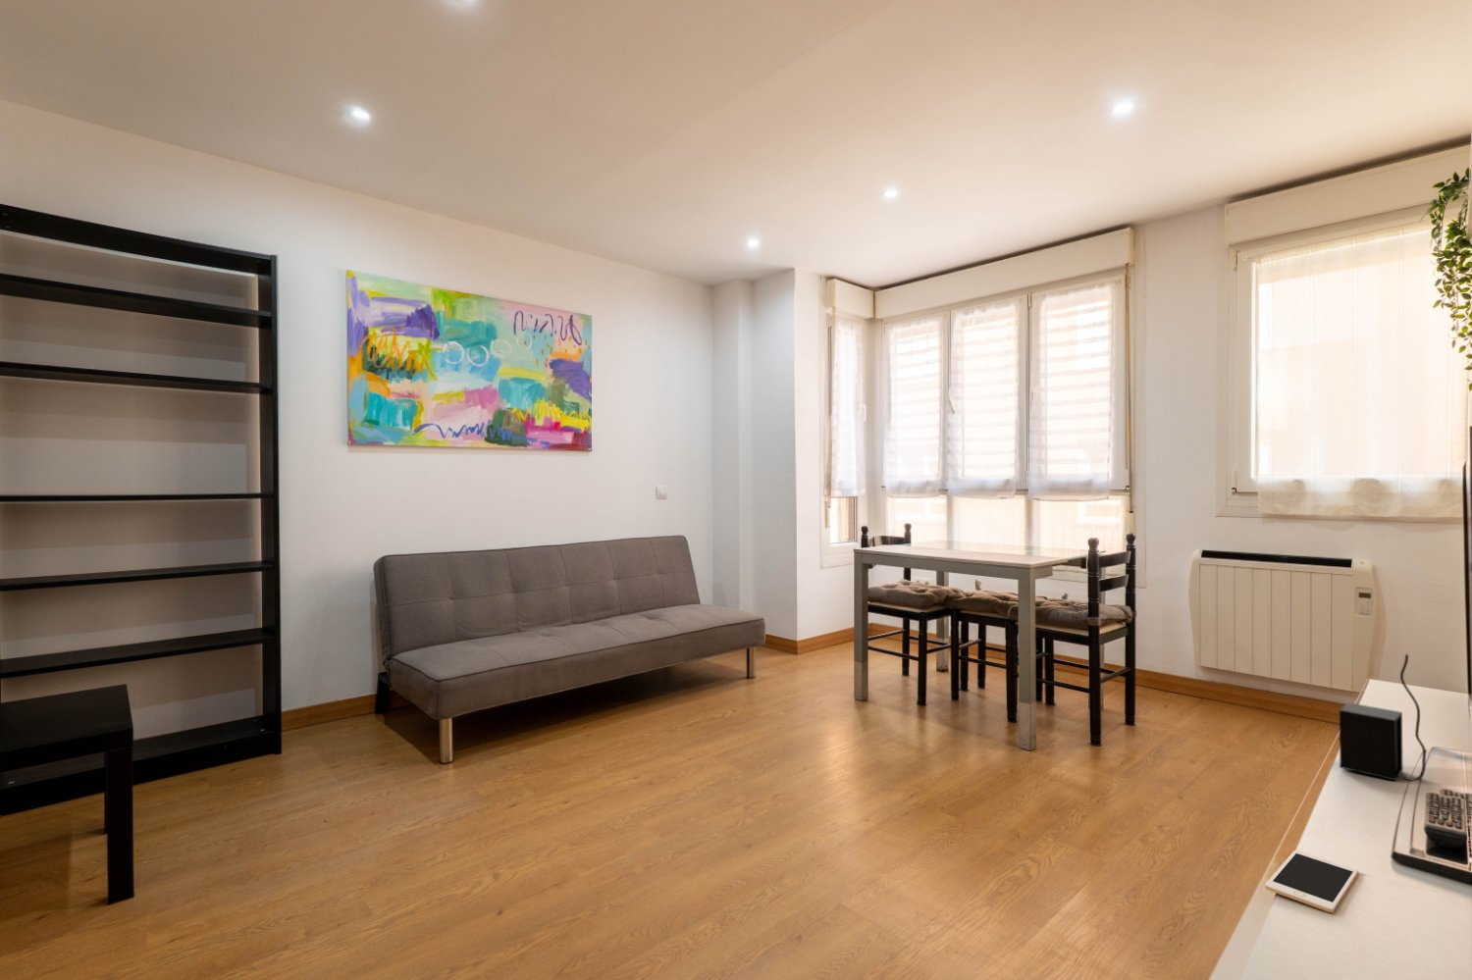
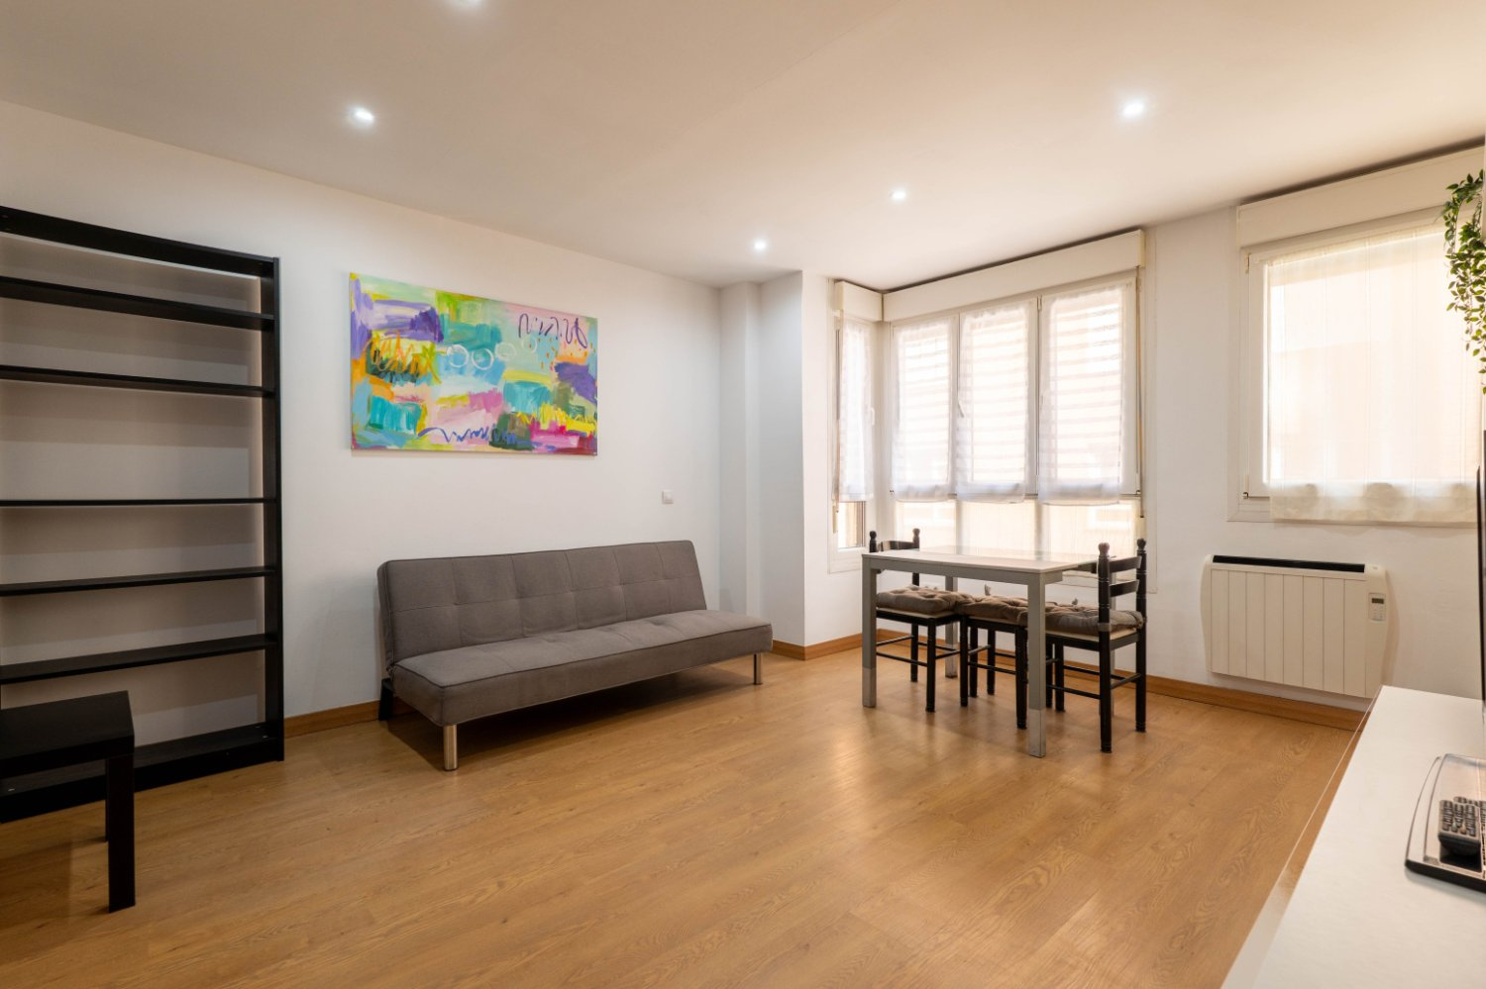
- speaker [1337,653,1427,782]
- cell phone [1264,850,1359,913]
